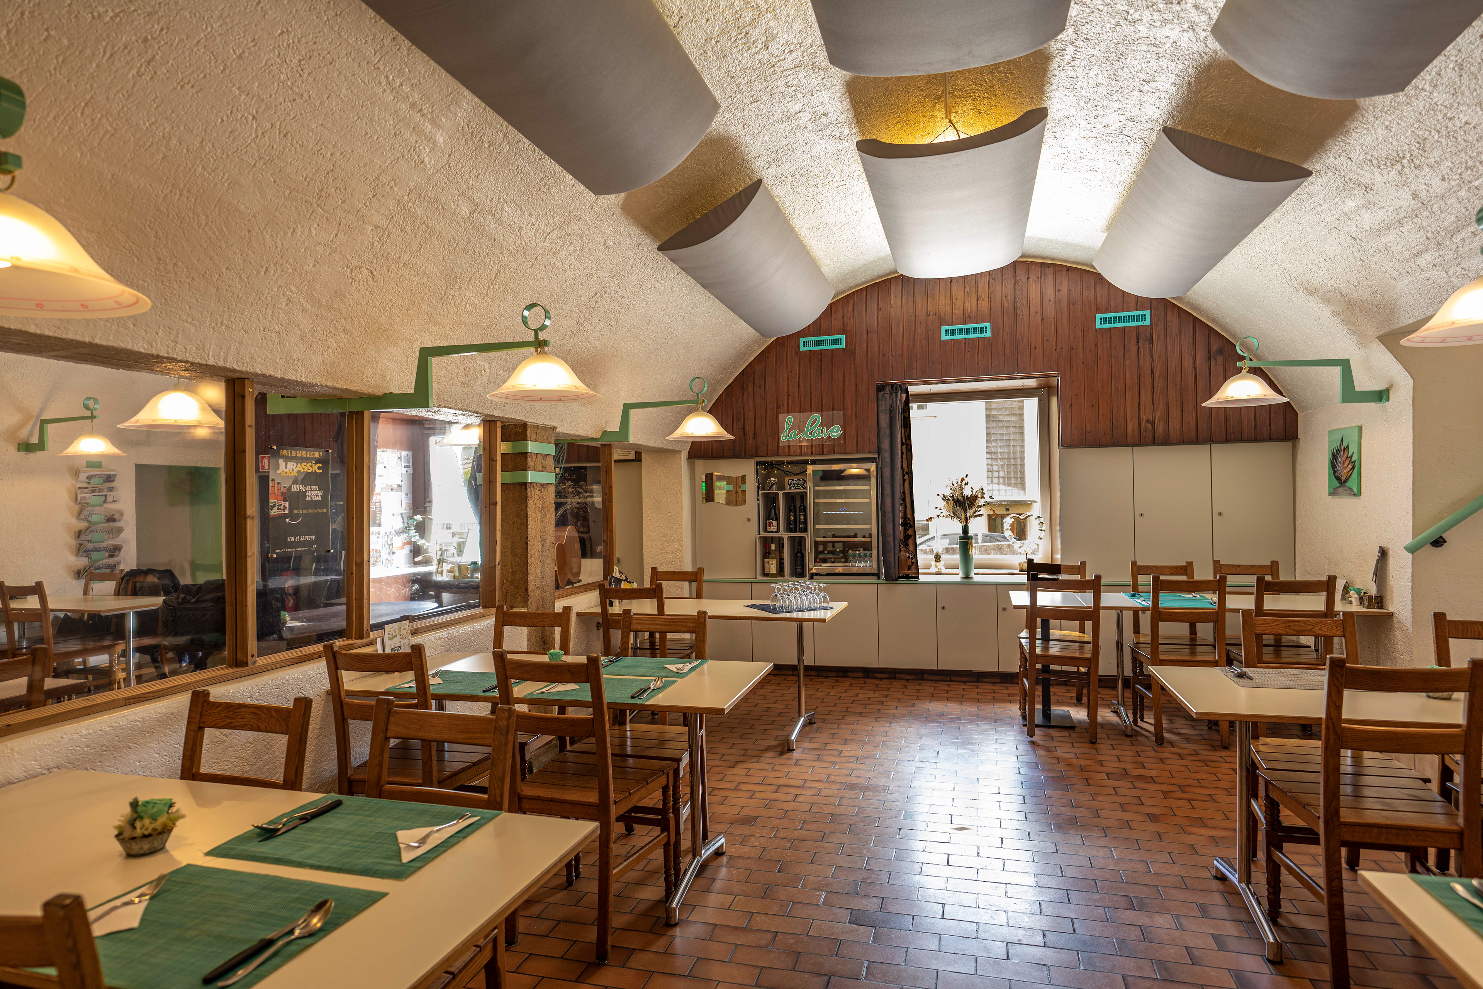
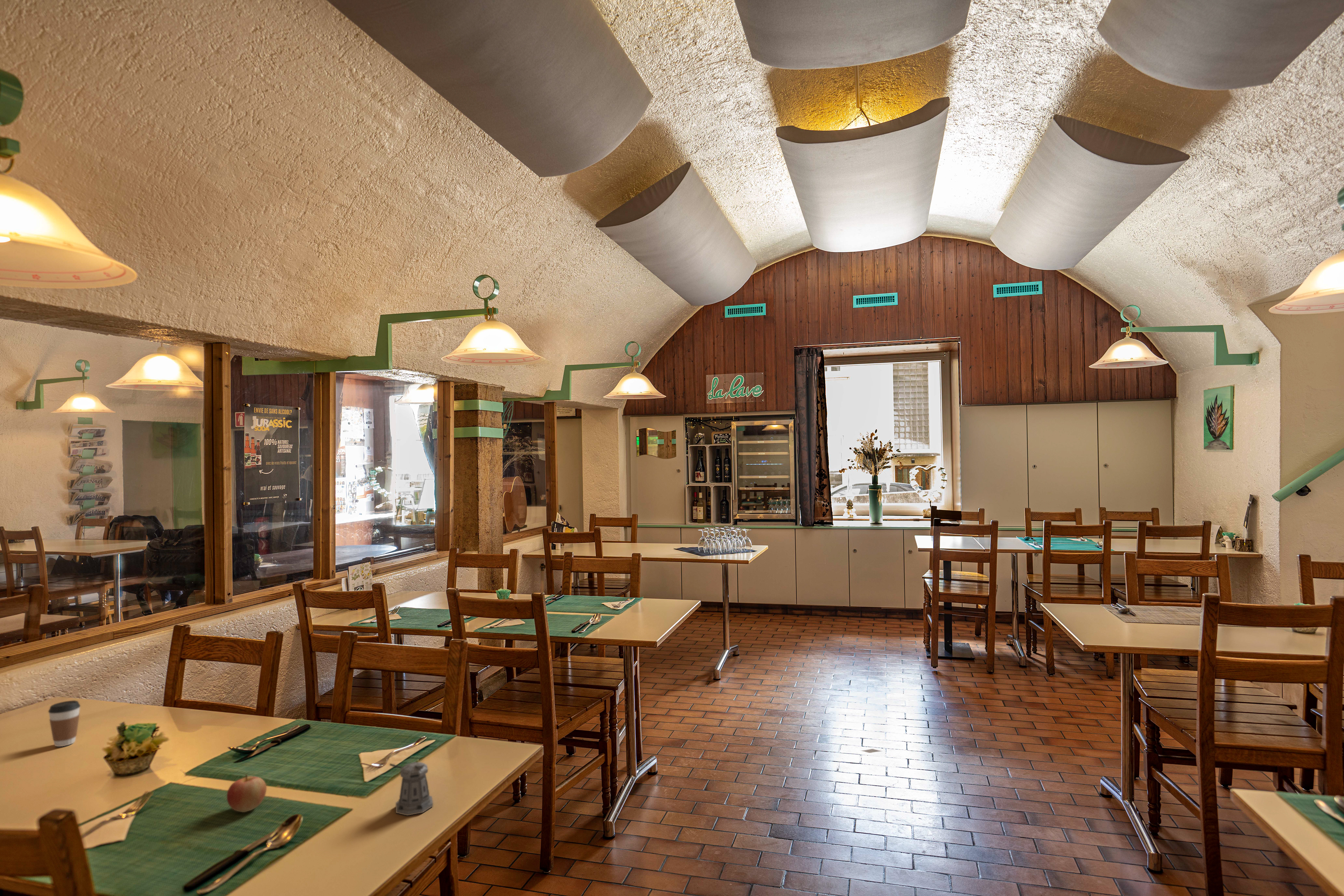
+ pepper shaker [389,762,433,816]
+ coffee cup [48,700,81,747]
+ apple [226,774,267,813]
